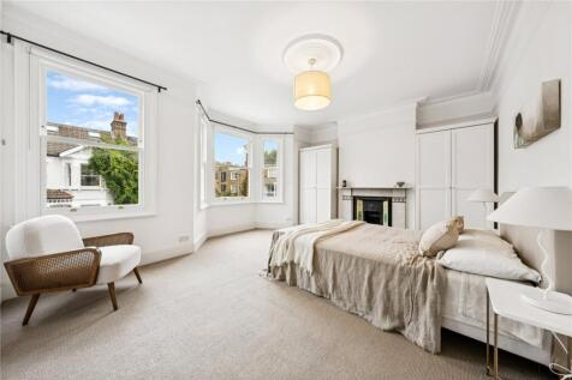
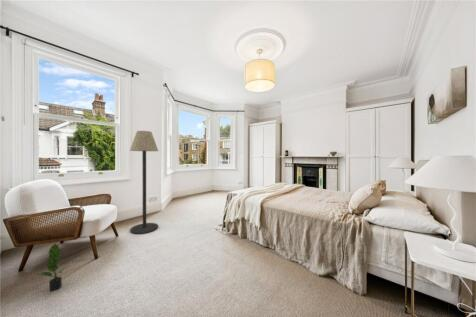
+ floor lamp [128,130,159,235]
+ potted plant [37,242,70,292]
